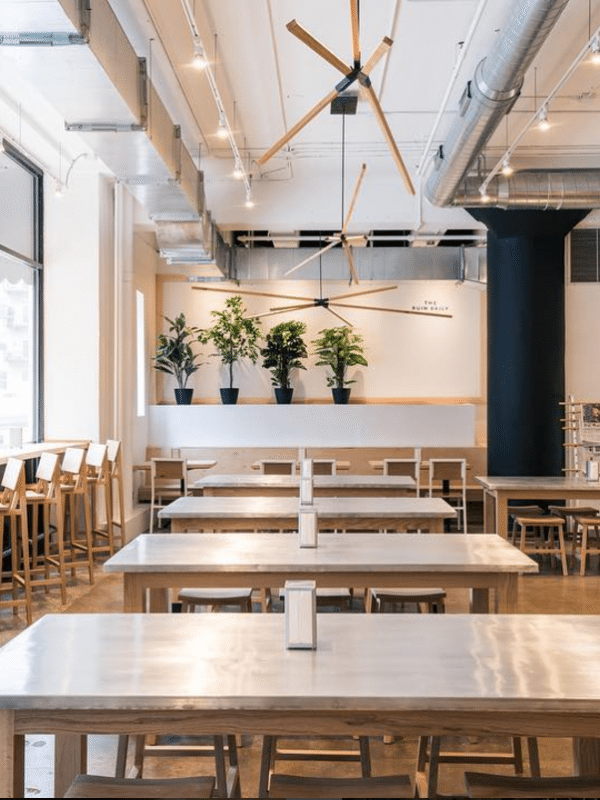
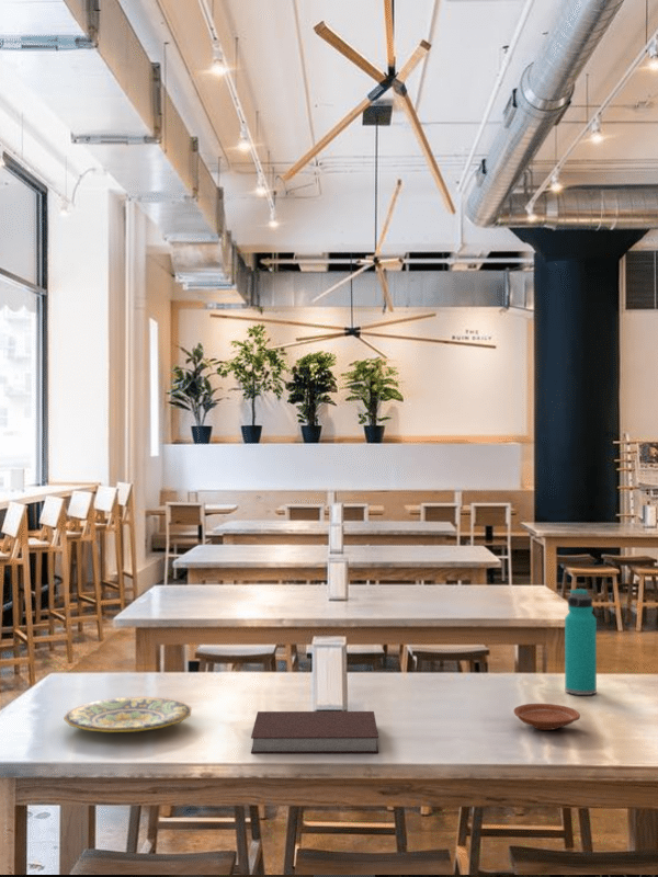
+ water bottle [564,588,598,696]
+ plate [63,695,193,733]
+ plate [513,703,581,731]
+ notebook [250,710,379,754]
